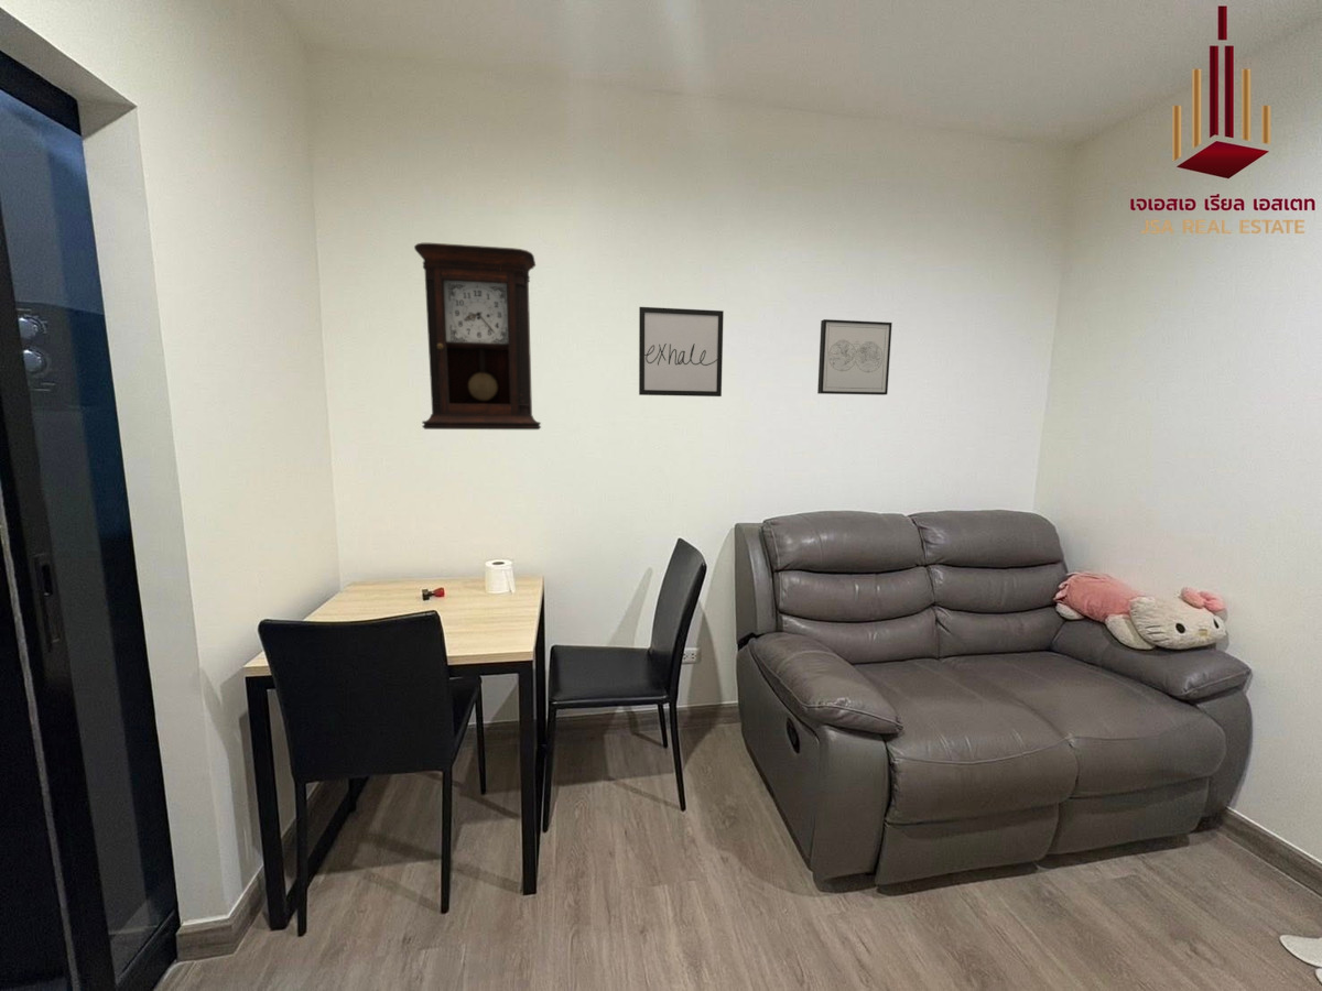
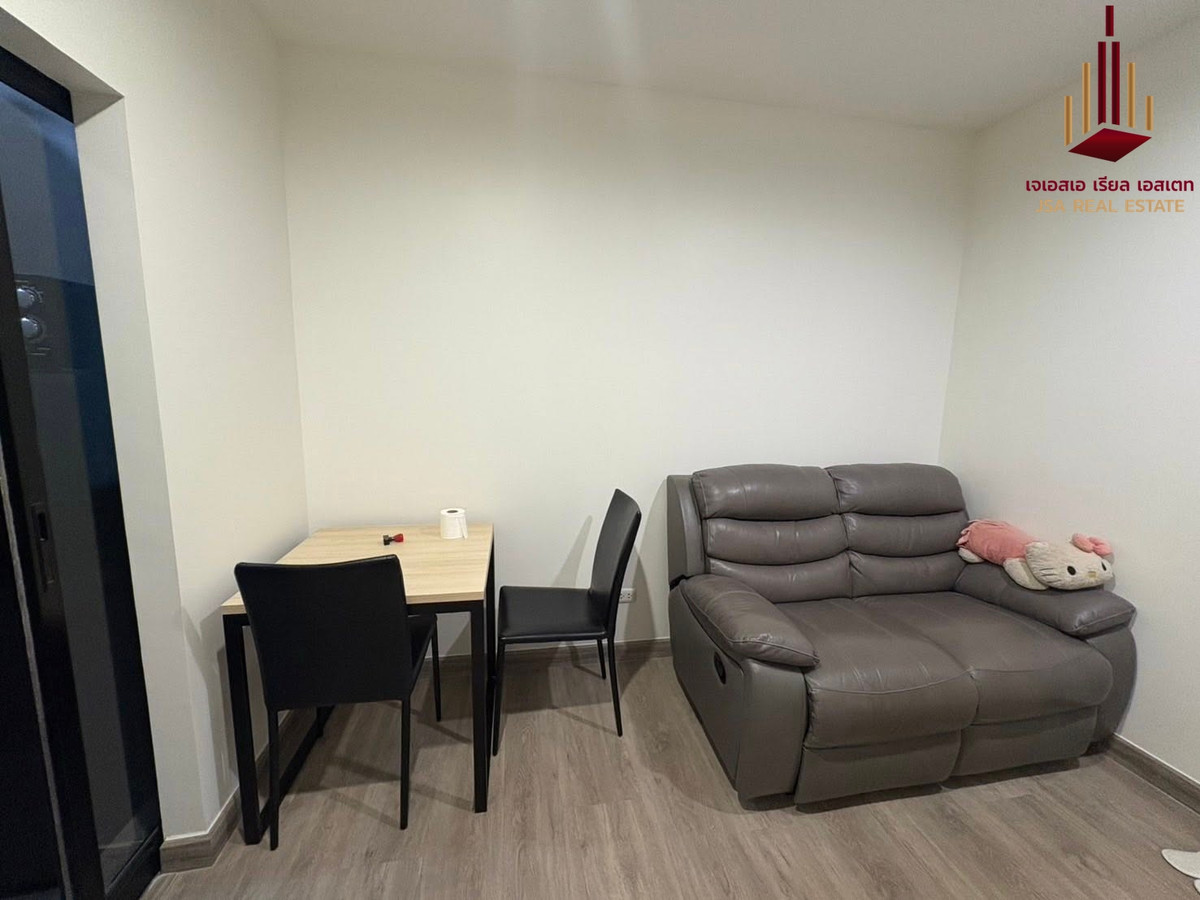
- pendulum clock [413,242,542,431]
- wall art [816,318,893,396]
- wall art [638,306,725,398]
